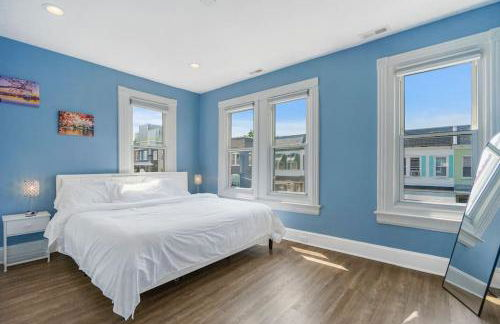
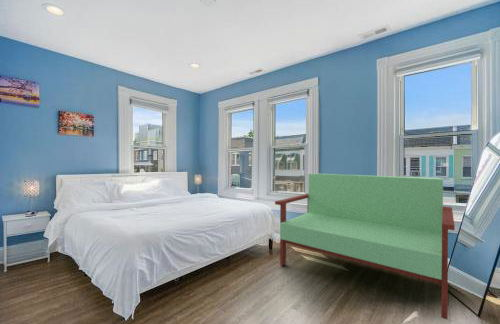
+ futon [274,172,456,320]
